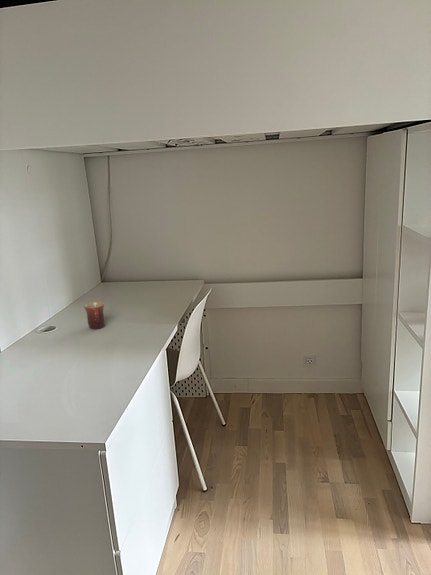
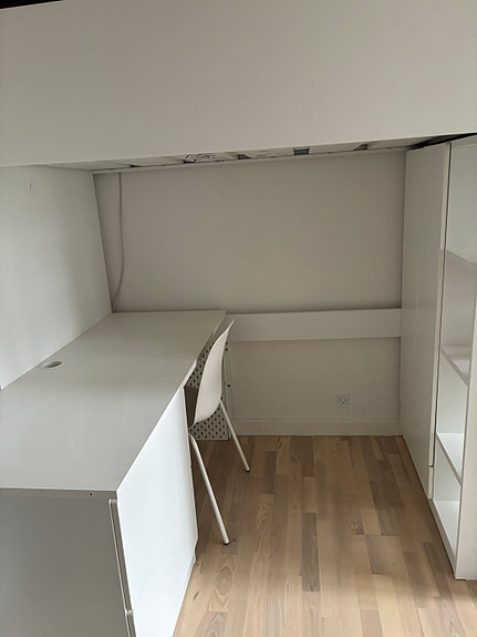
- mug [83,301,106,330]
